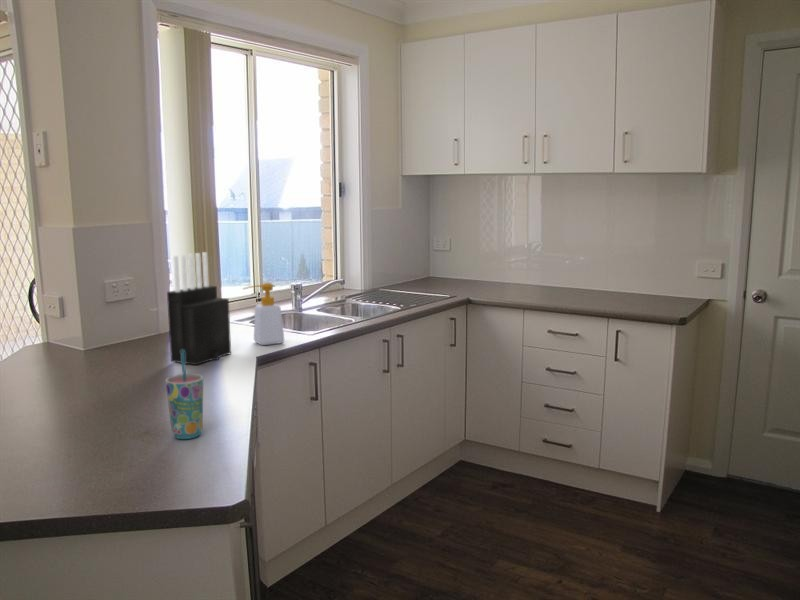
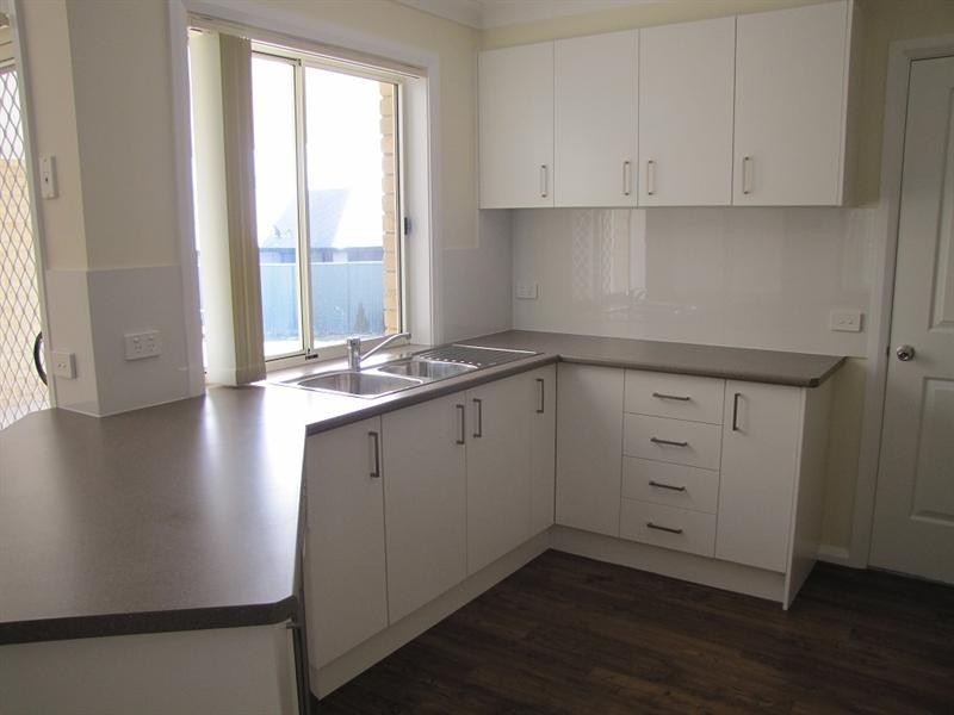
- soap bottle [242,282,285,346]
- knife block [166,251,232,366]
- cup [165,350,204,440]
